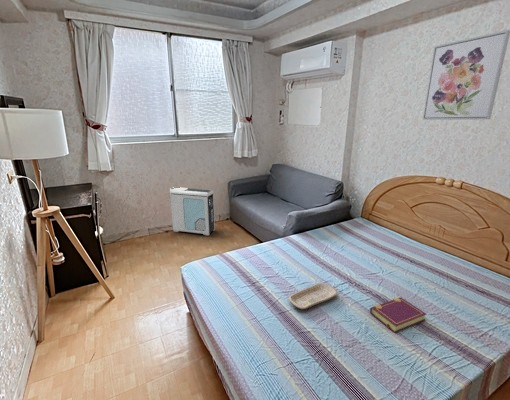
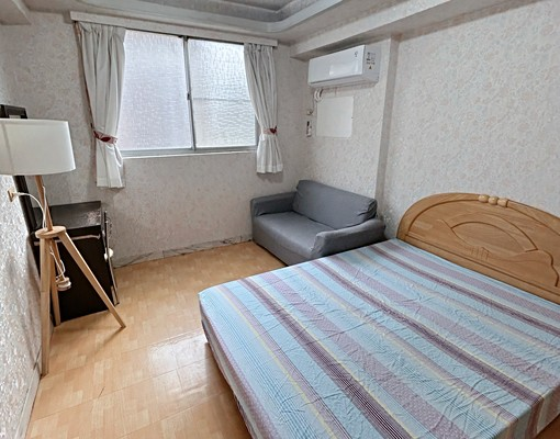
- book [369,296,427,333]
- wall art [422,29,510,121]
- air purifier [169,187,216,236]
- tray [288,282,339,310]
